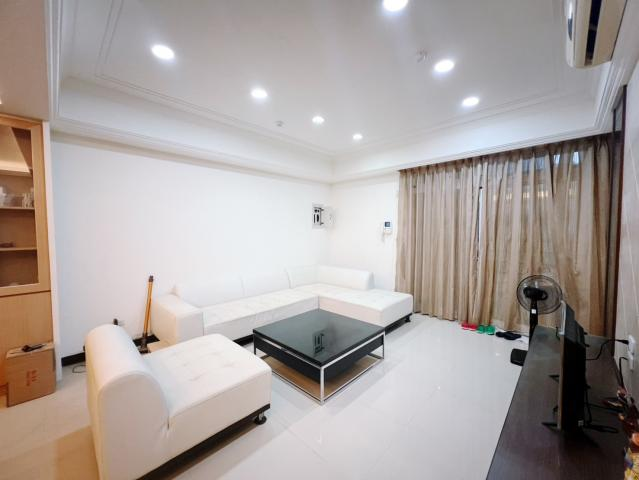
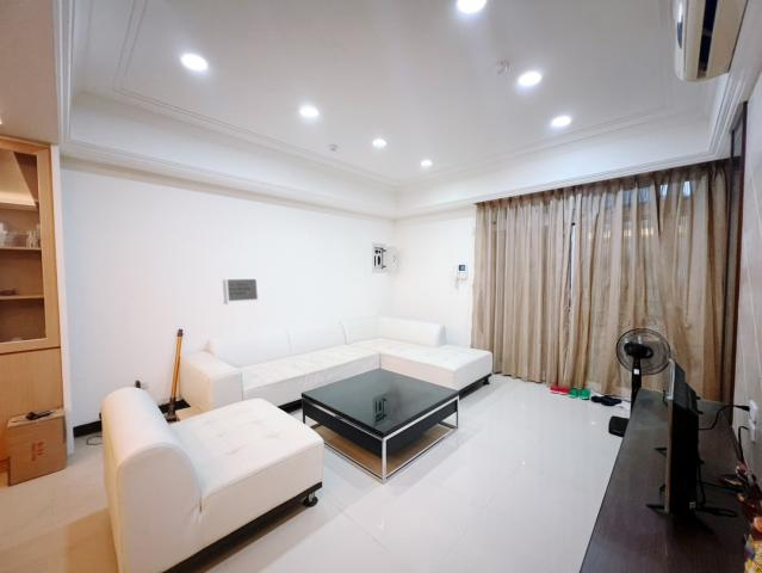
+ wall clock [222,277,260,306]
